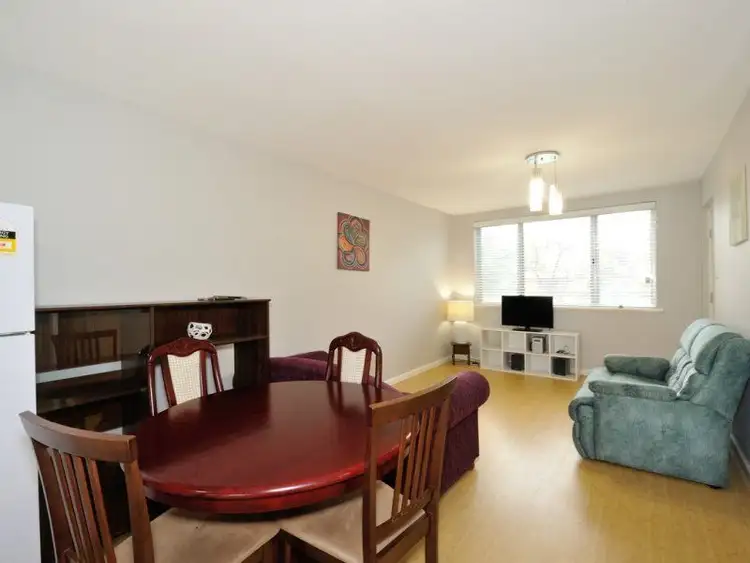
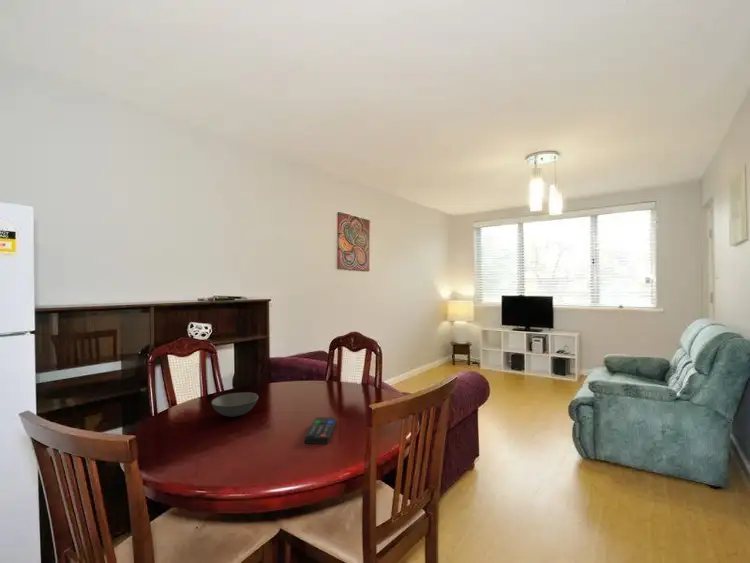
+ remote control [304,416,337,445]
+ soup bowl [210,391,259,418]
